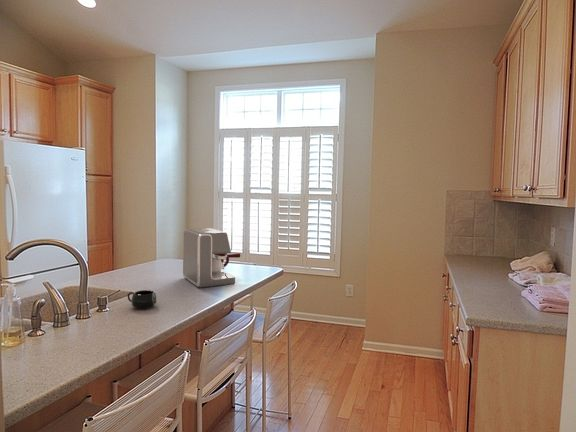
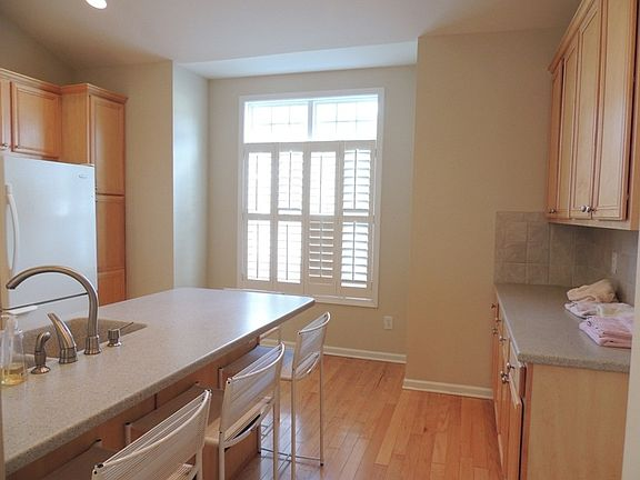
- mug [127,289,158,310]
- coffee maker [182,227,241,289]
